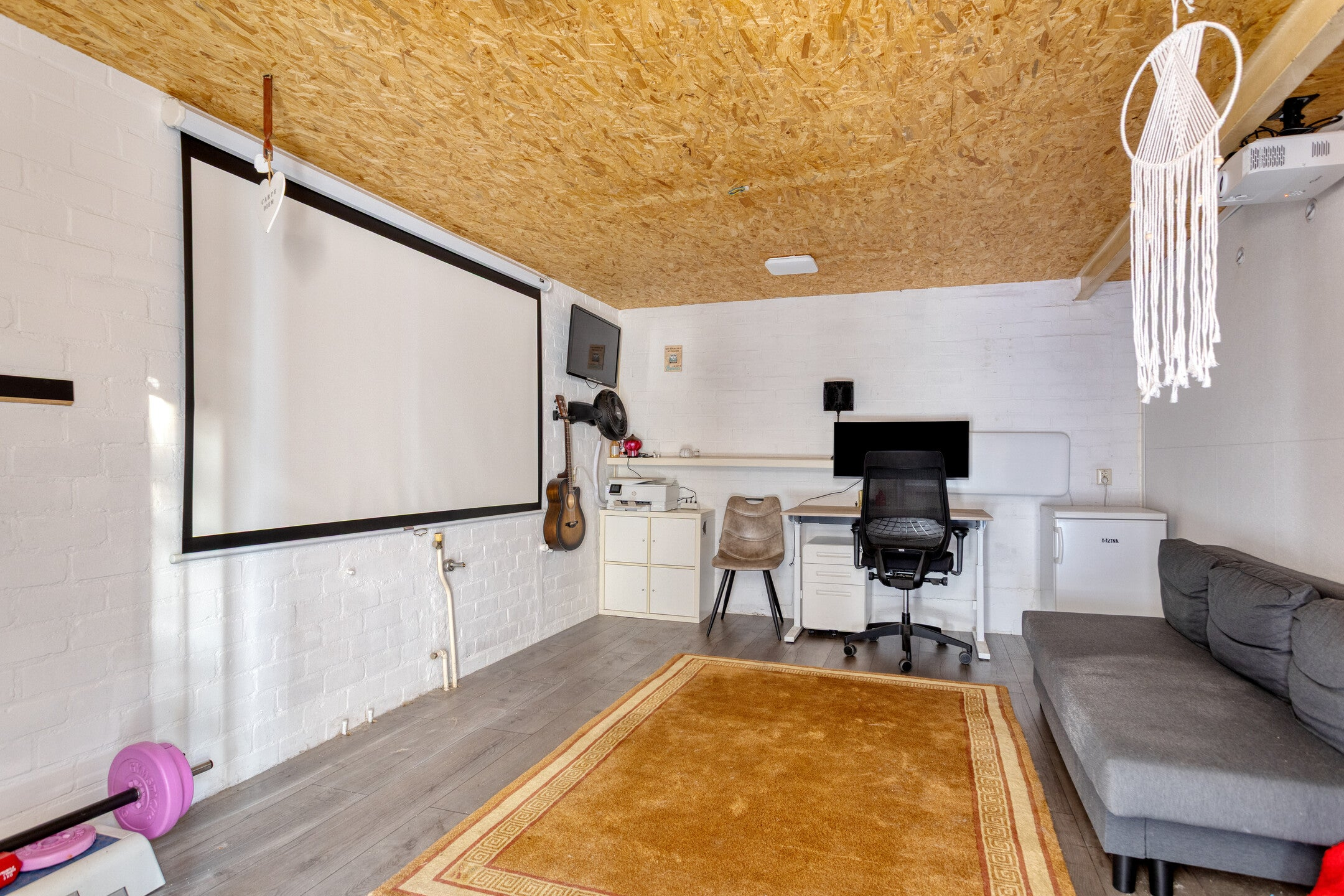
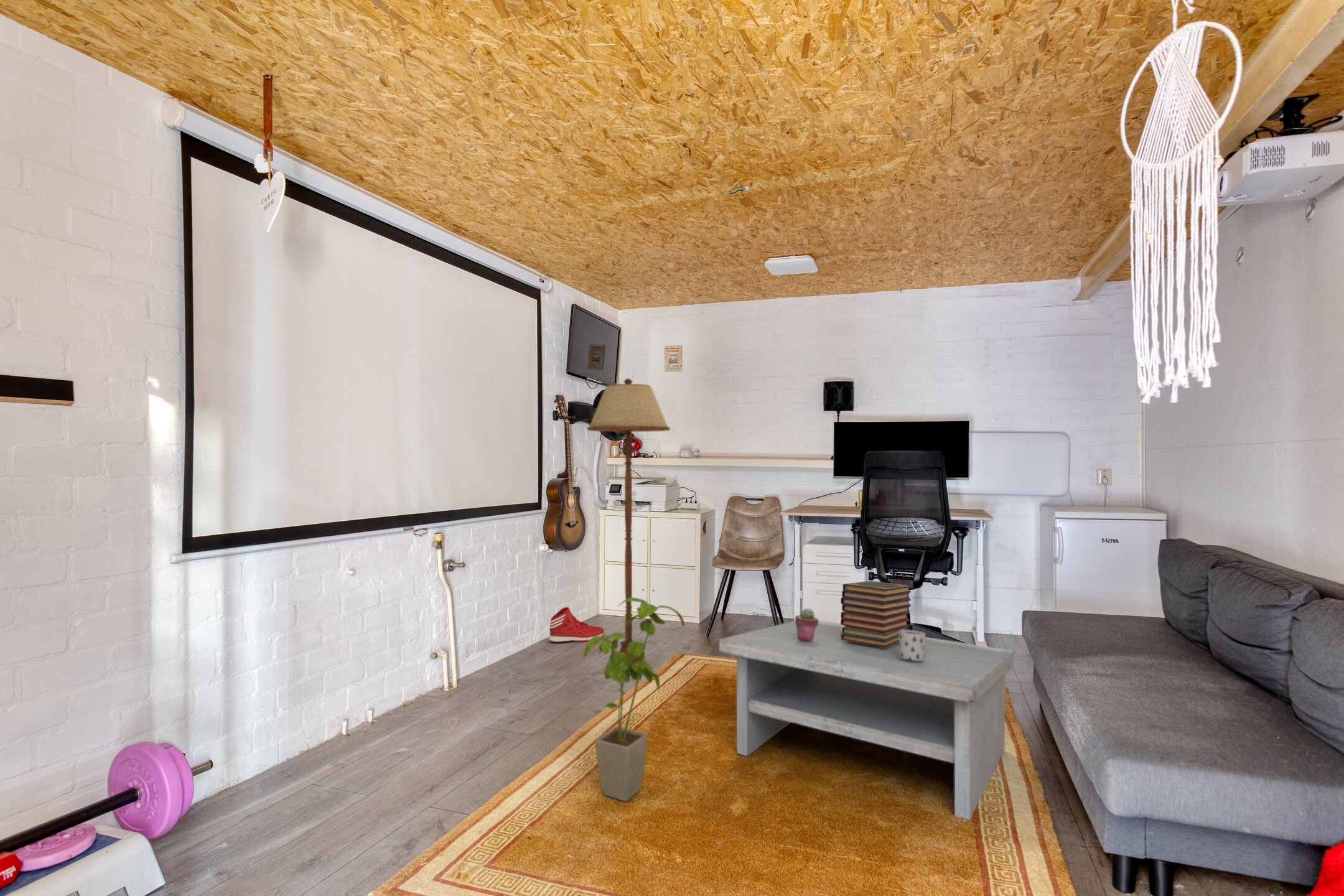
+ book stack [840,581,912,648]
+ mug [899,629,926,661]
+ sneaker [548,607,605,643]
+ floor lamp [587,378,671,669]
+ coffee table [719,620,1014,821]
+ potted succulent [795,608,819,641]
+ house plant [583,597,685,802]
